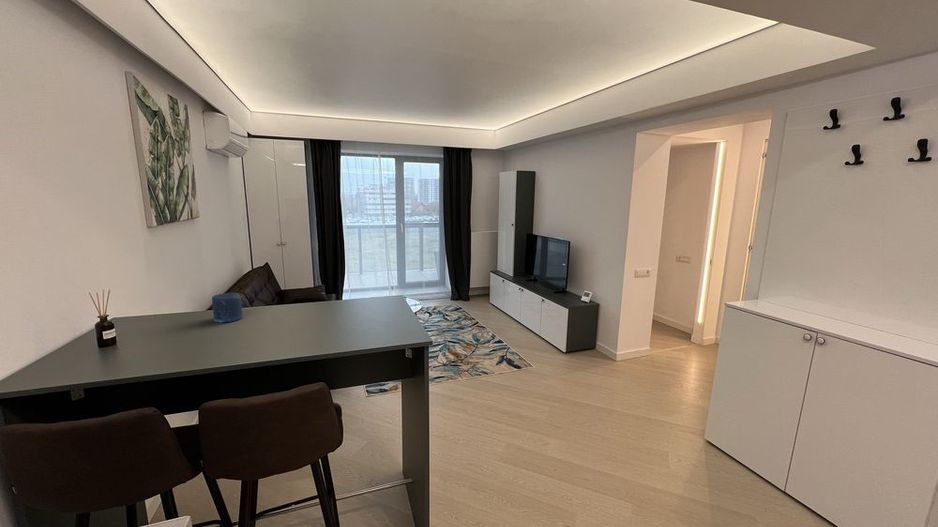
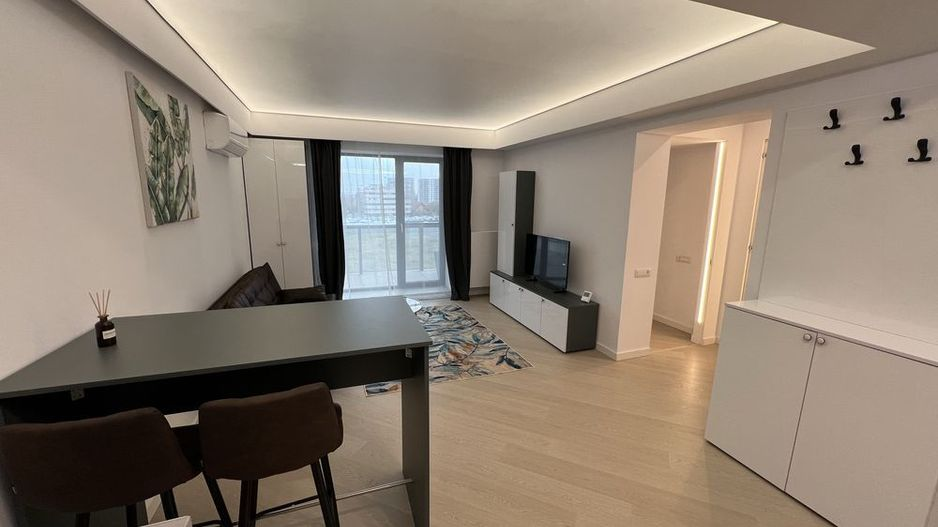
- candle [211,292,244,323]
